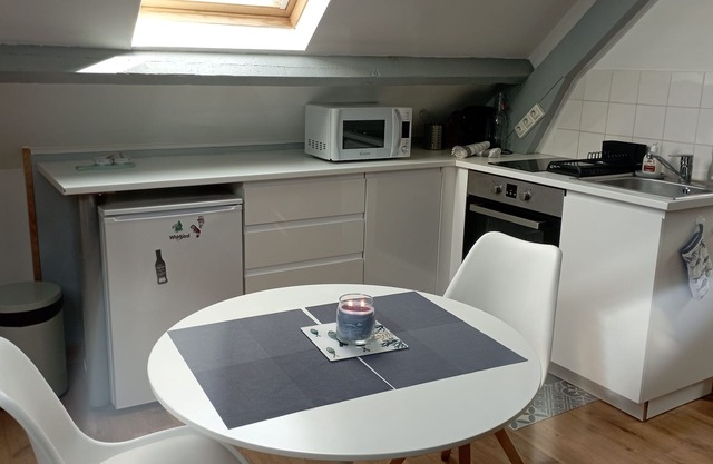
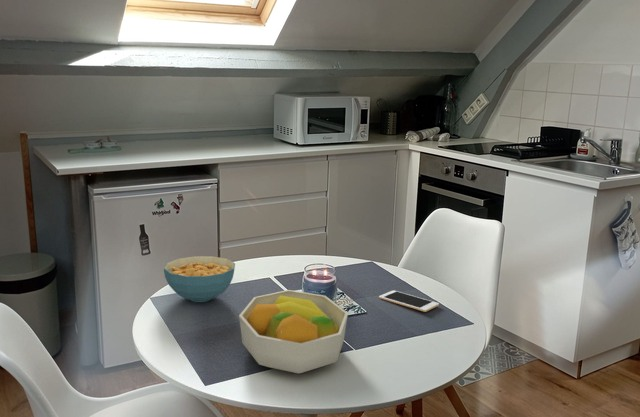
+ cell phone [378,290,440,313]
+ fruit bowl [238,289,349,375]
+ cereal bowl [163,255,236,303]
